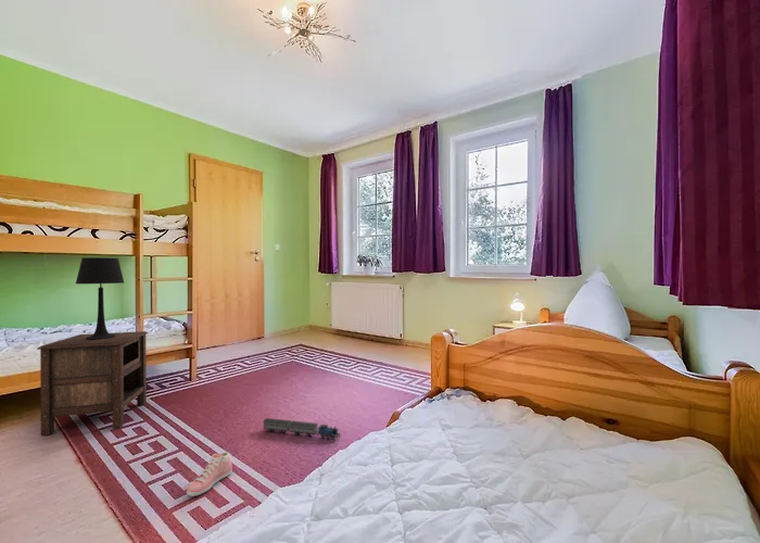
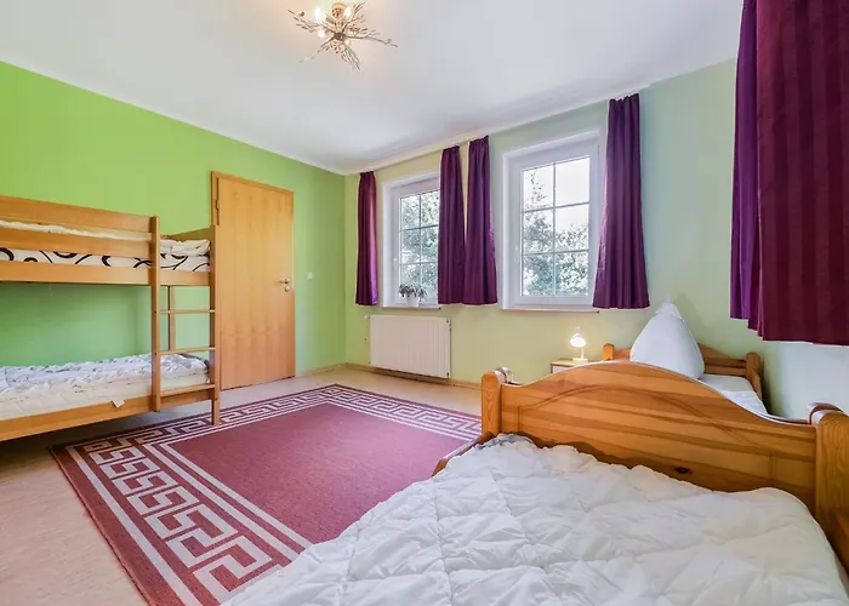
- table lamp [75,256,125,340]
- nightstand [36,330,149,437]
- sneaker [186,451,233,497]
- toy train [262,417,341,440]
